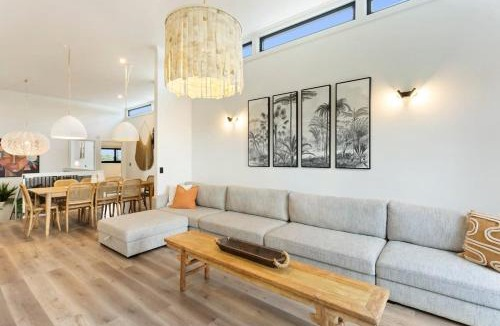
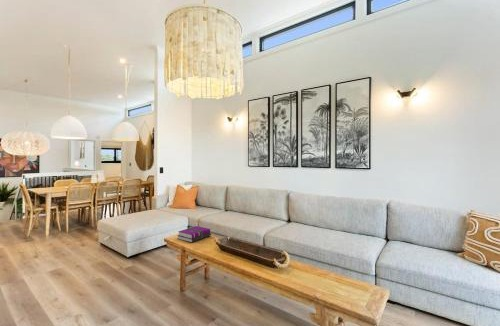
+ hardback book [176,225,212,243]
